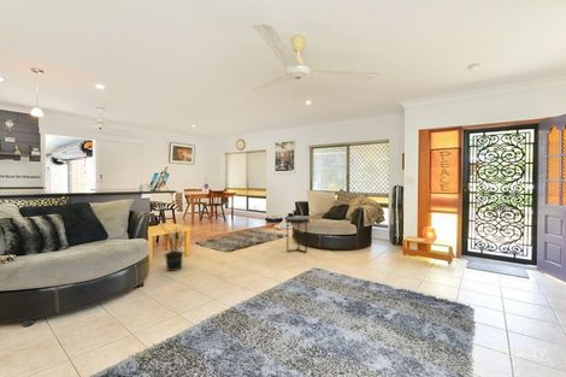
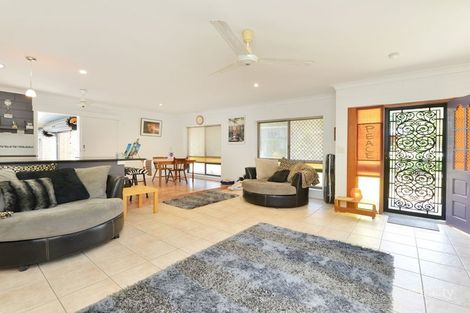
- side table [284,216,311,254]
- potted plant [160,222,190,272]
